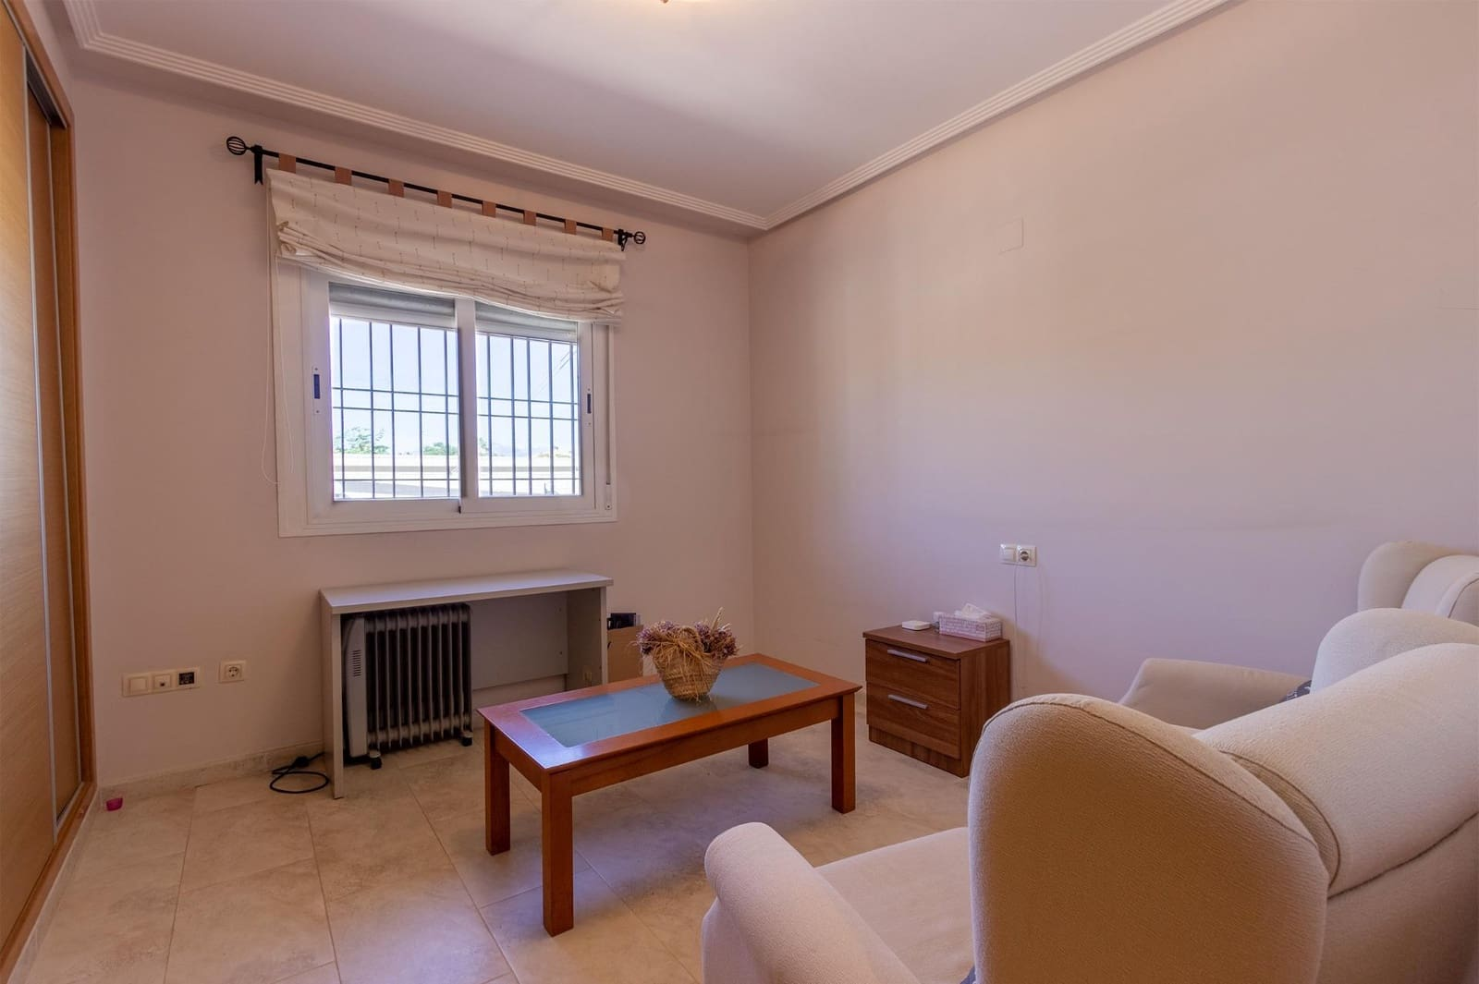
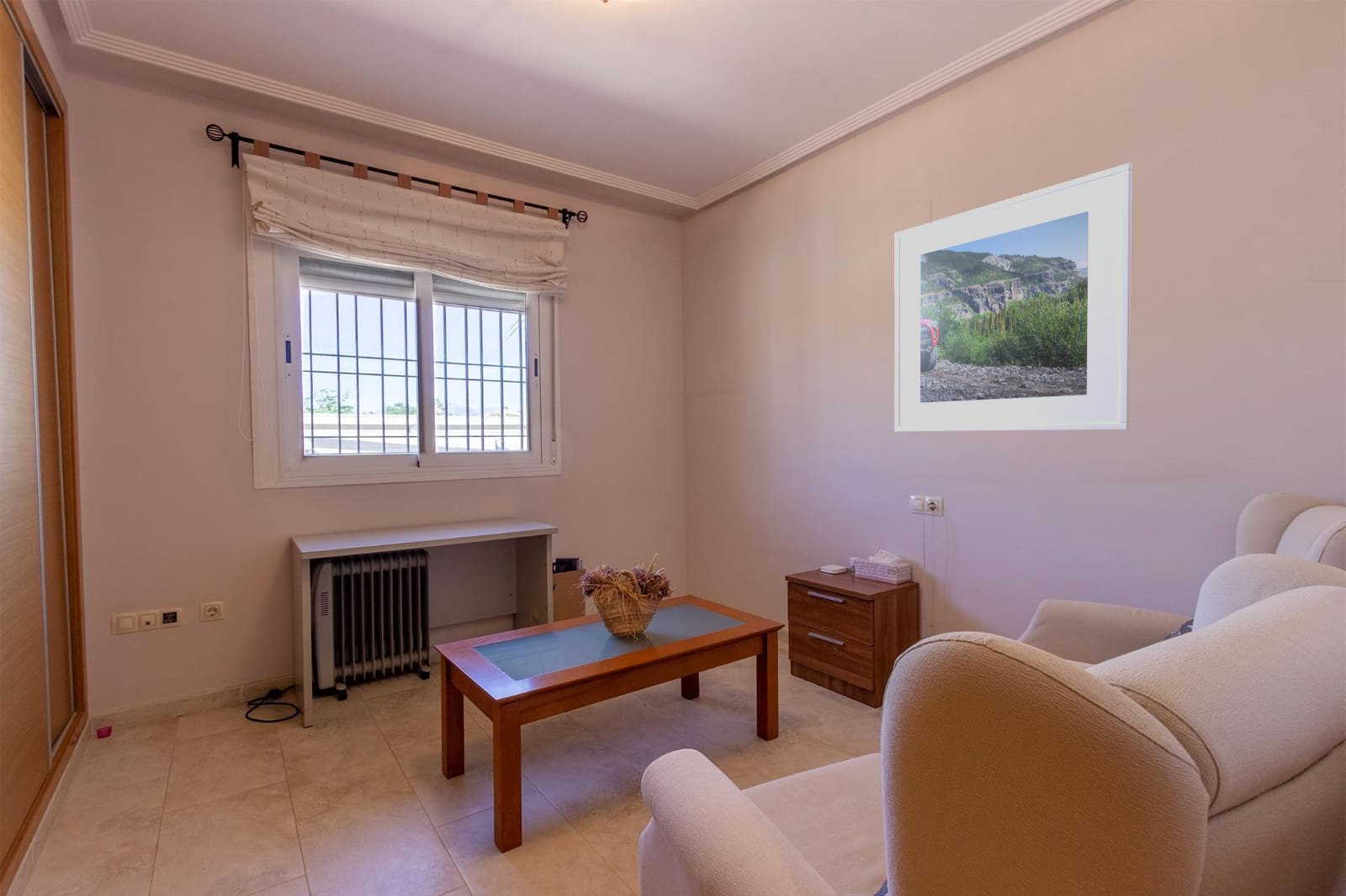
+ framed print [893,162,1133,432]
